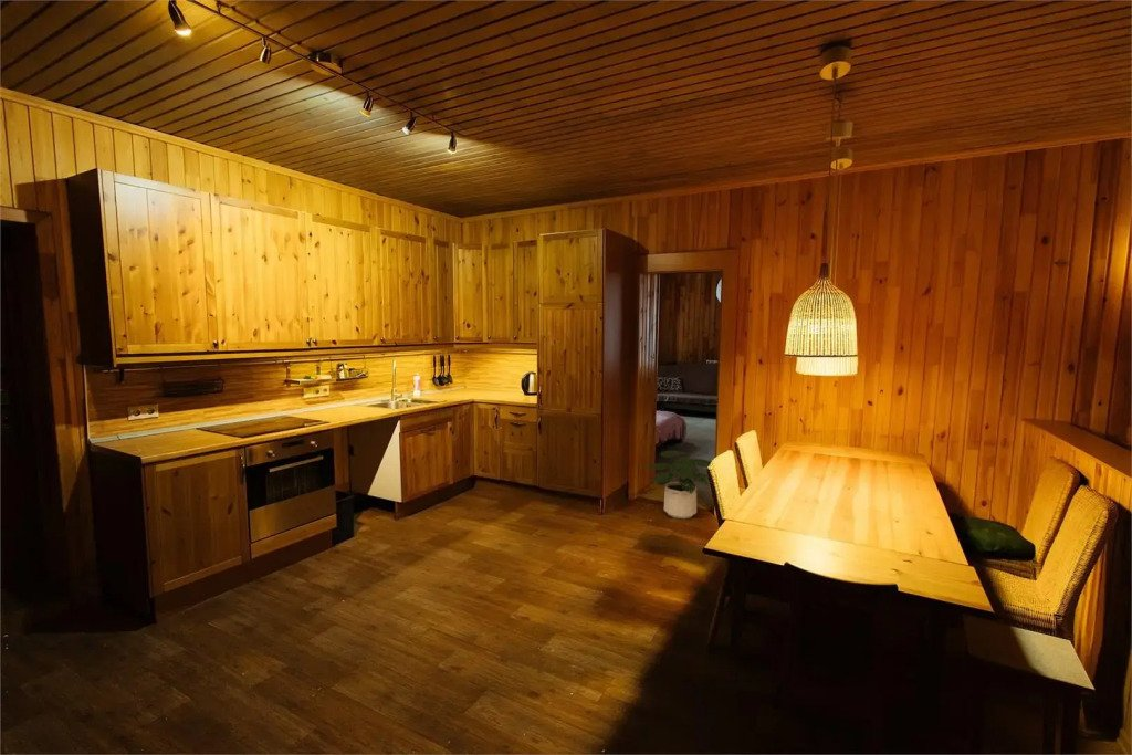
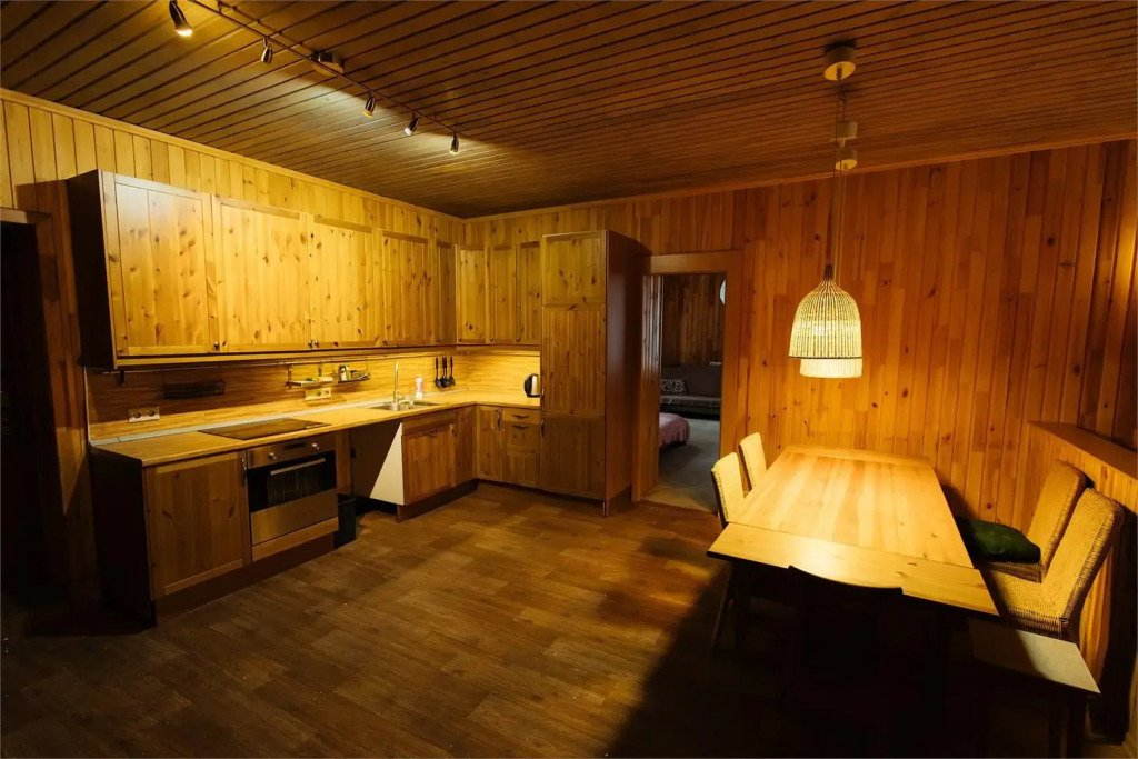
- potted plant [648,450,712,520]
